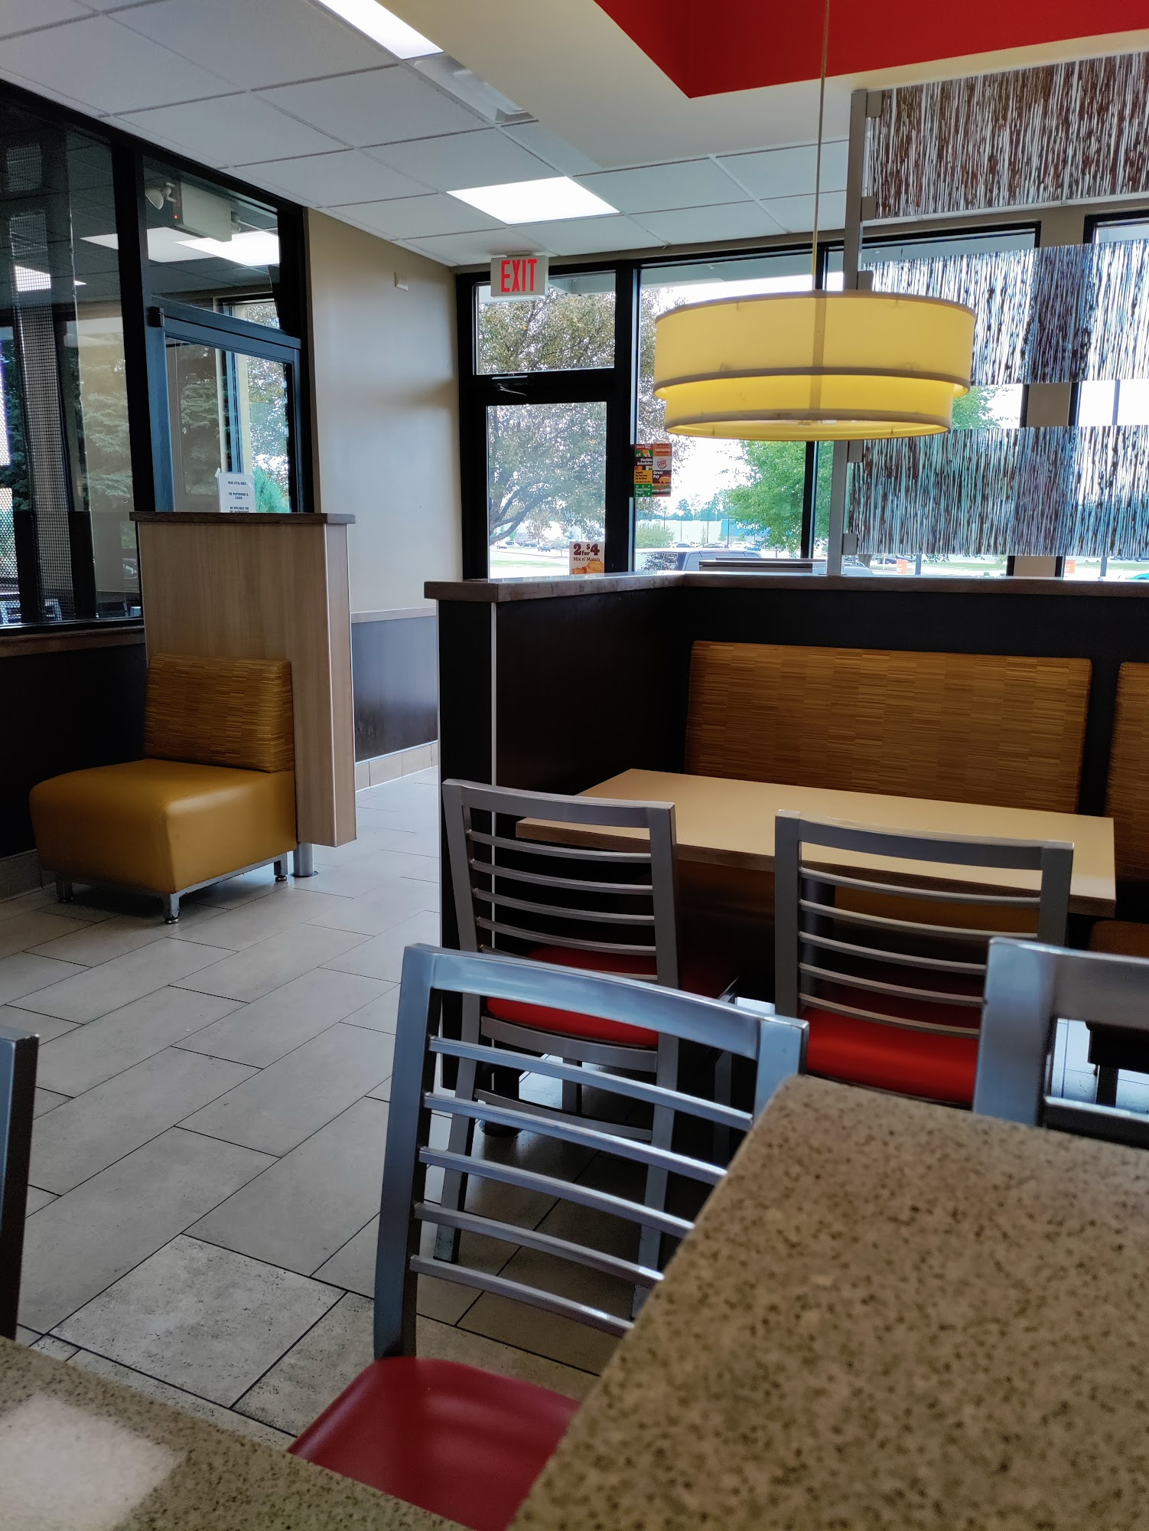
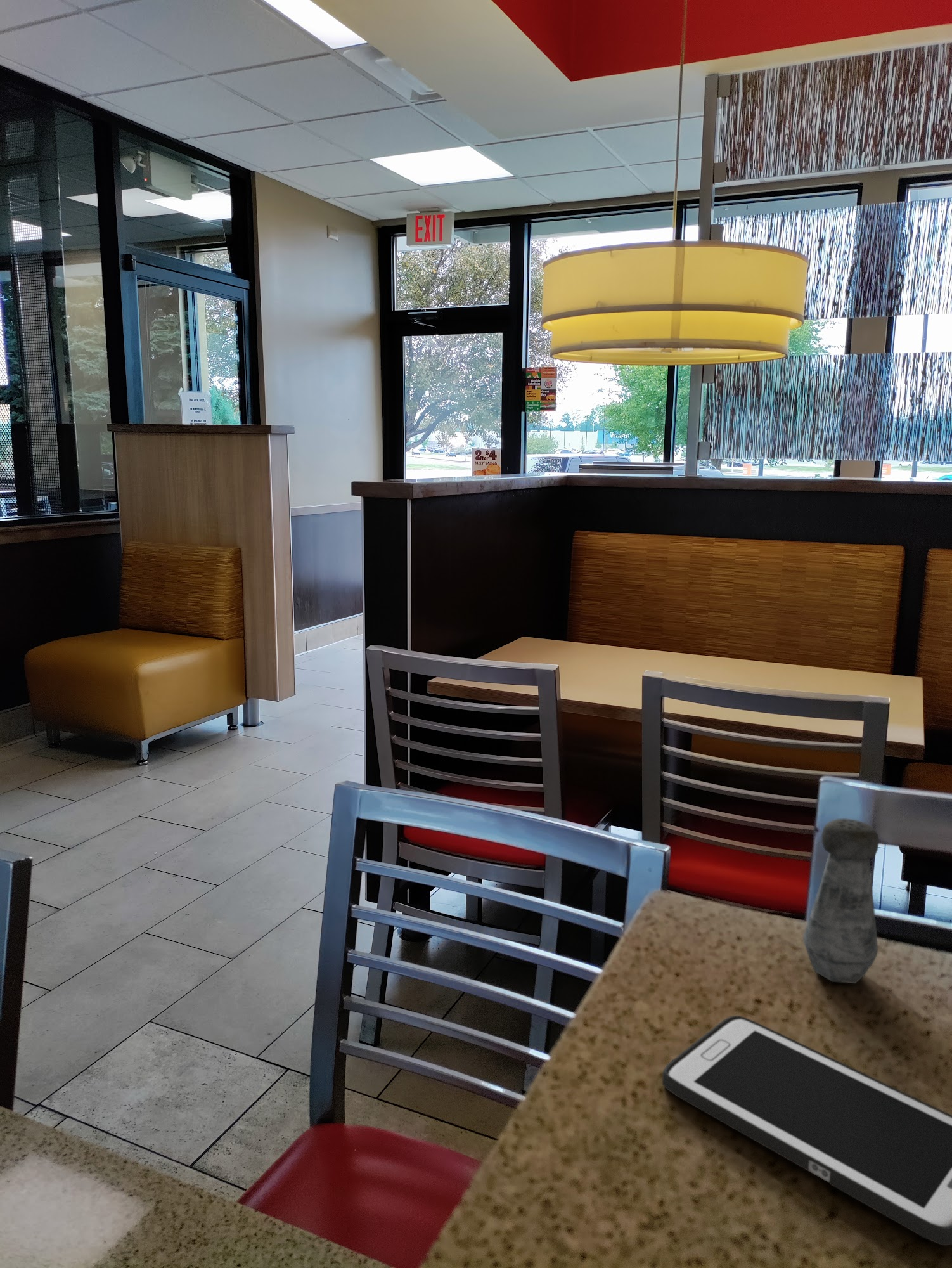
+ salt shaker [802,818,880,984]
+ cell phone [662,1015,952,1246]
